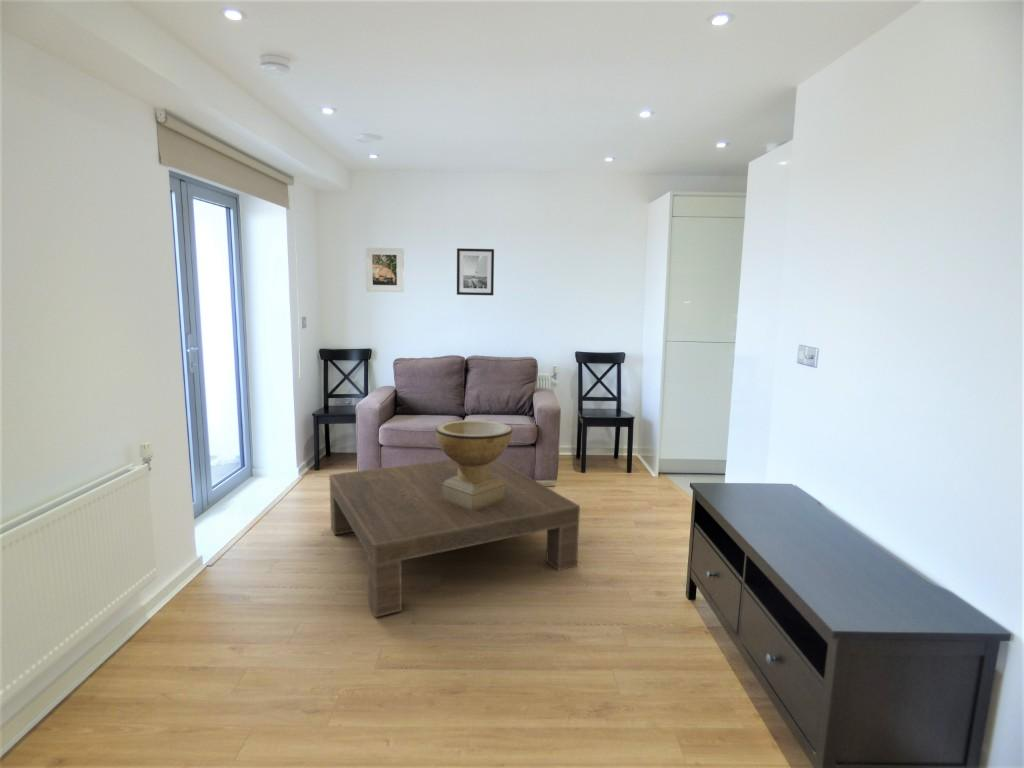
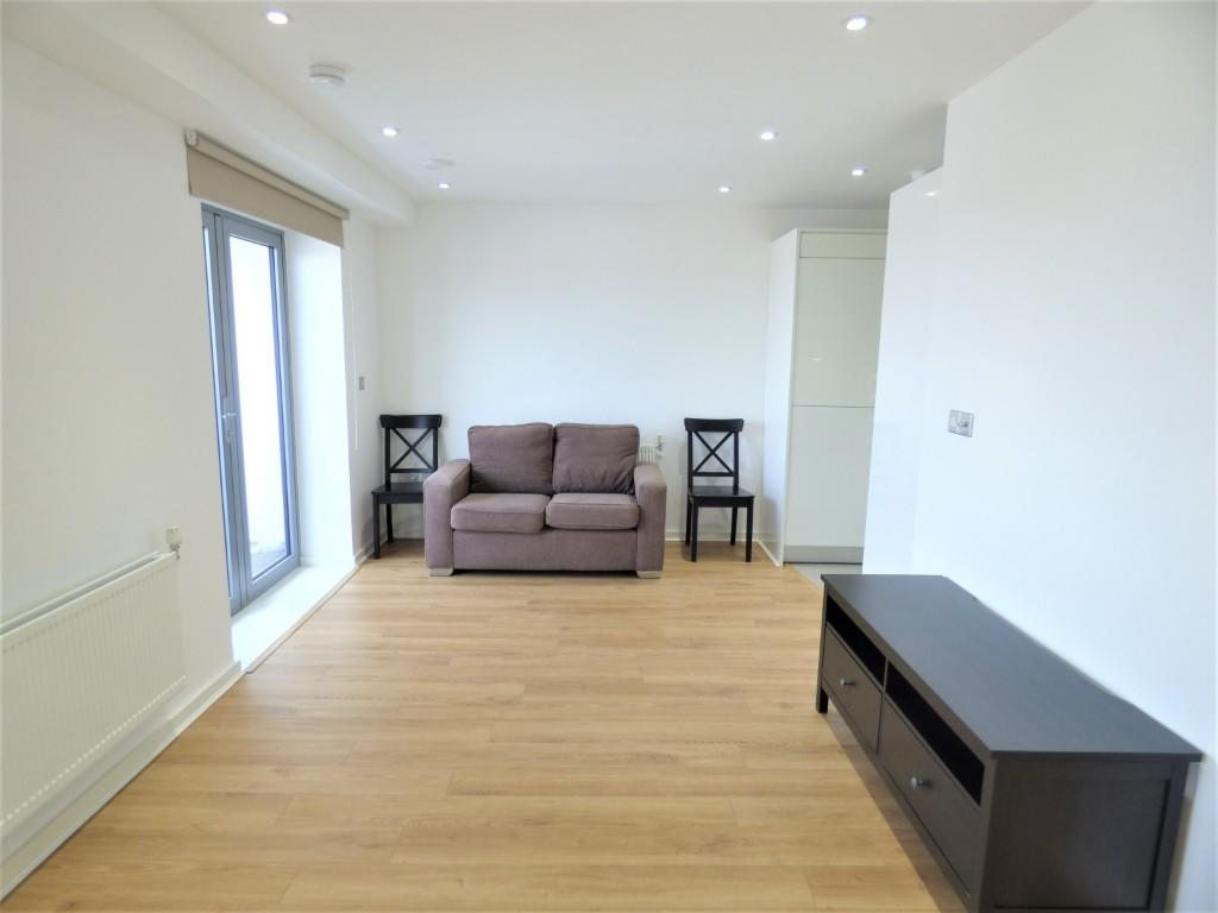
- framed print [364,246,405,293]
- wall art [456,247,495,296]
- coffee table [328,458,581,618]
- decorative bowl [435,419,513,510]
